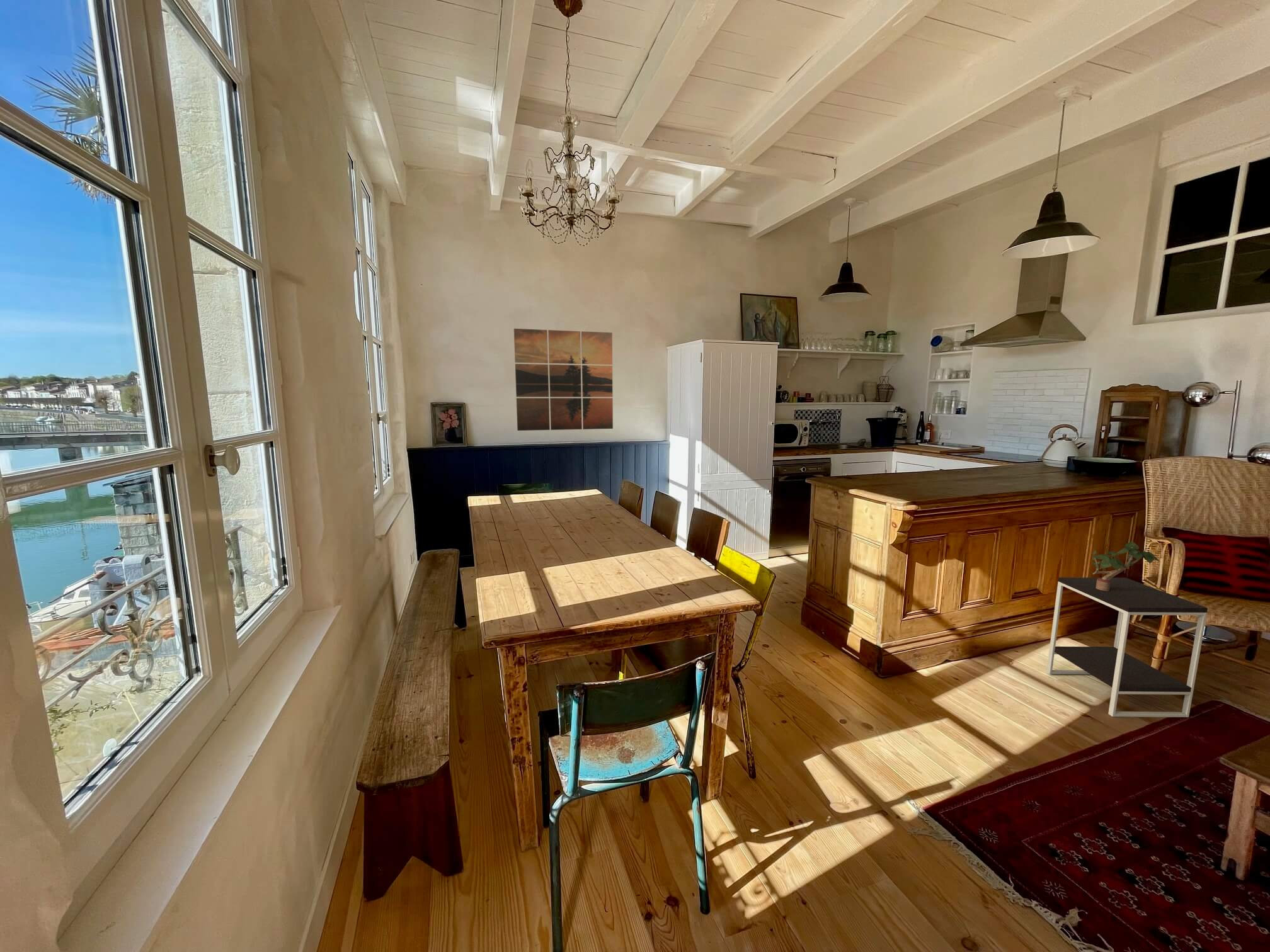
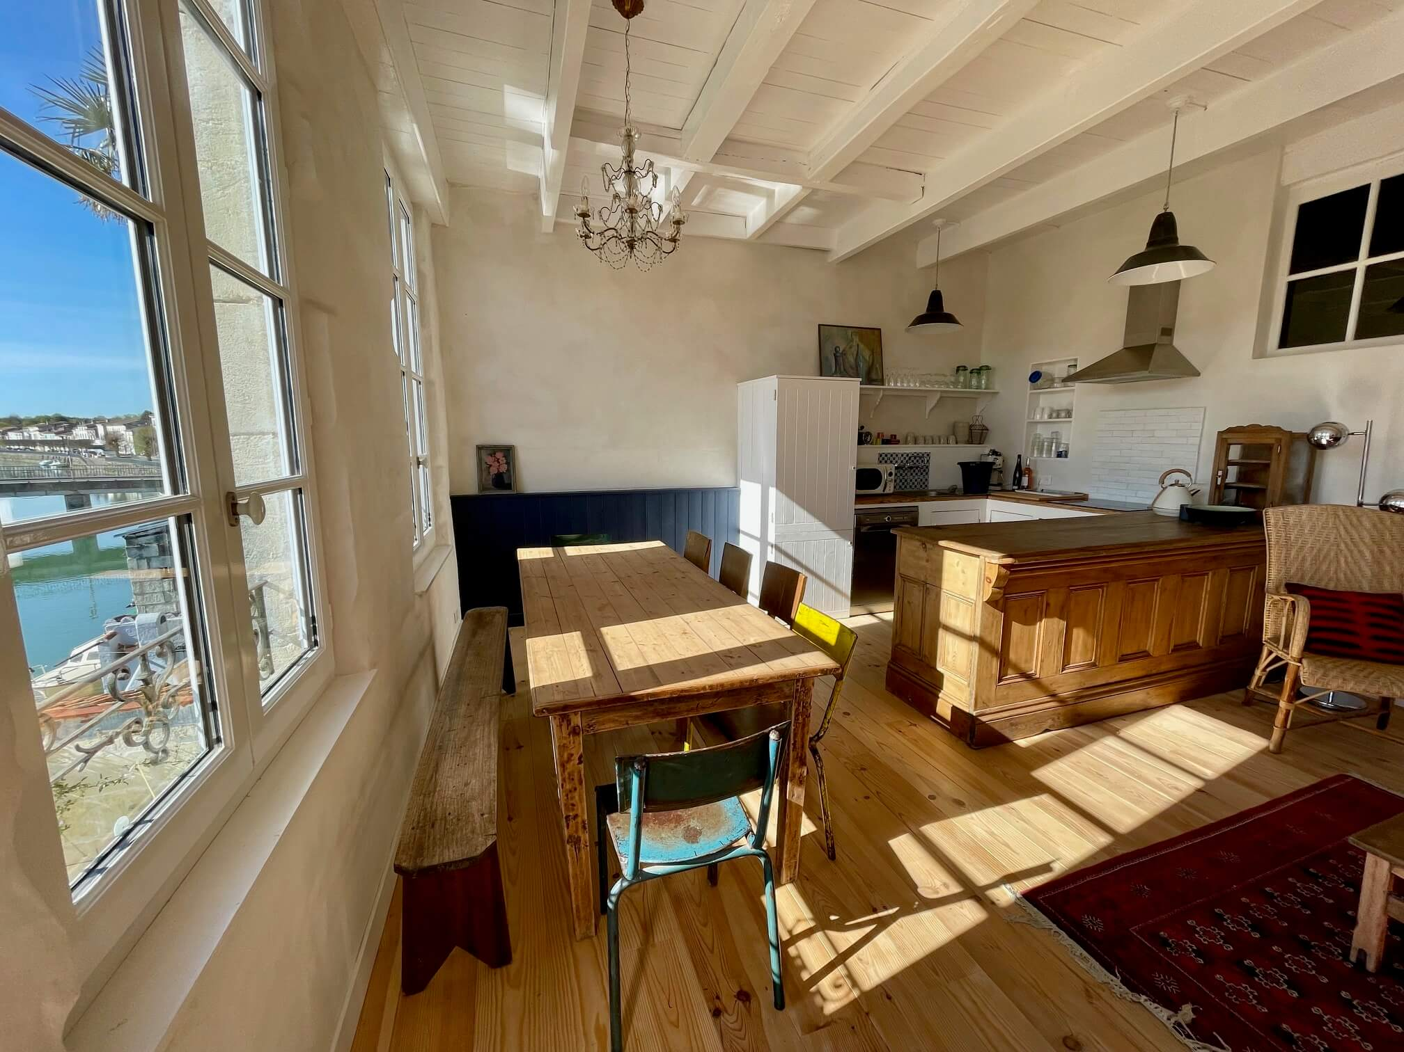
- side table [1046,577,1208,718]
- potted plant [1090,540,1161,591]
- wall art [513,328,614,431]
